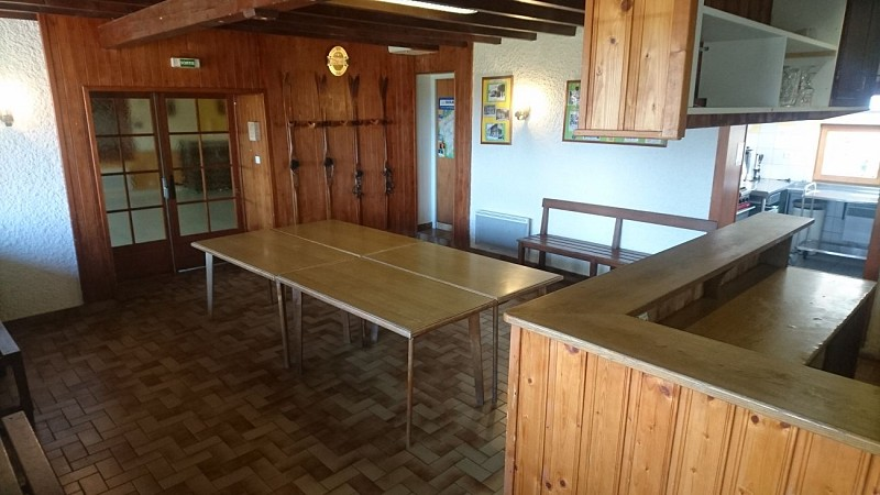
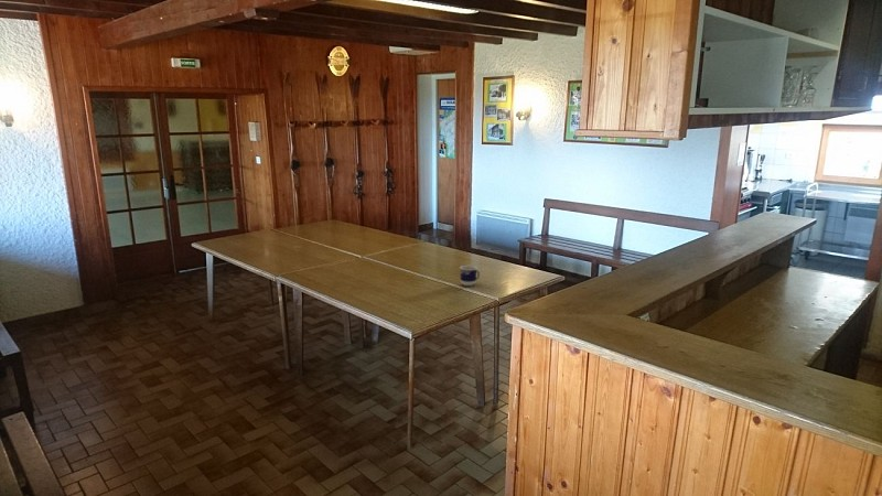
+ cup [459,265,481,287]
